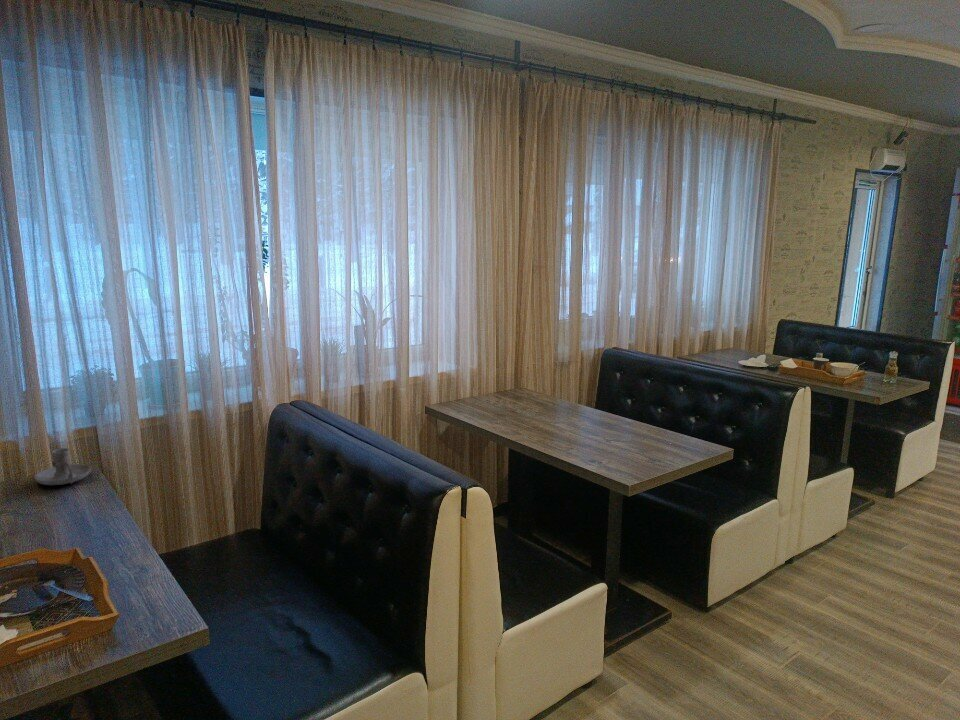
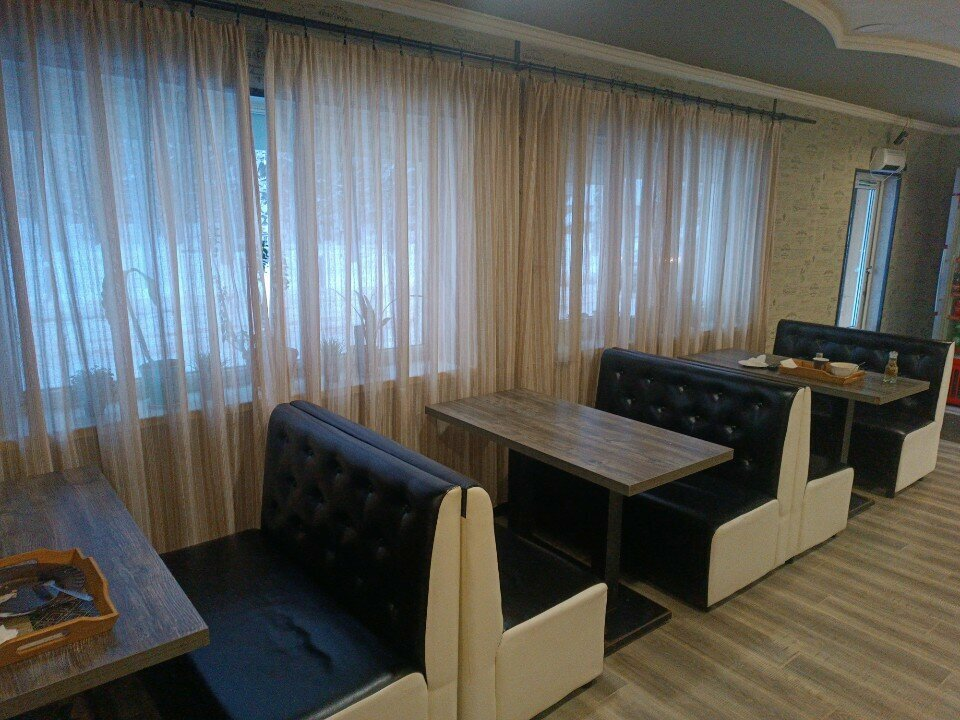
- candle holder [34,447,92,486]
